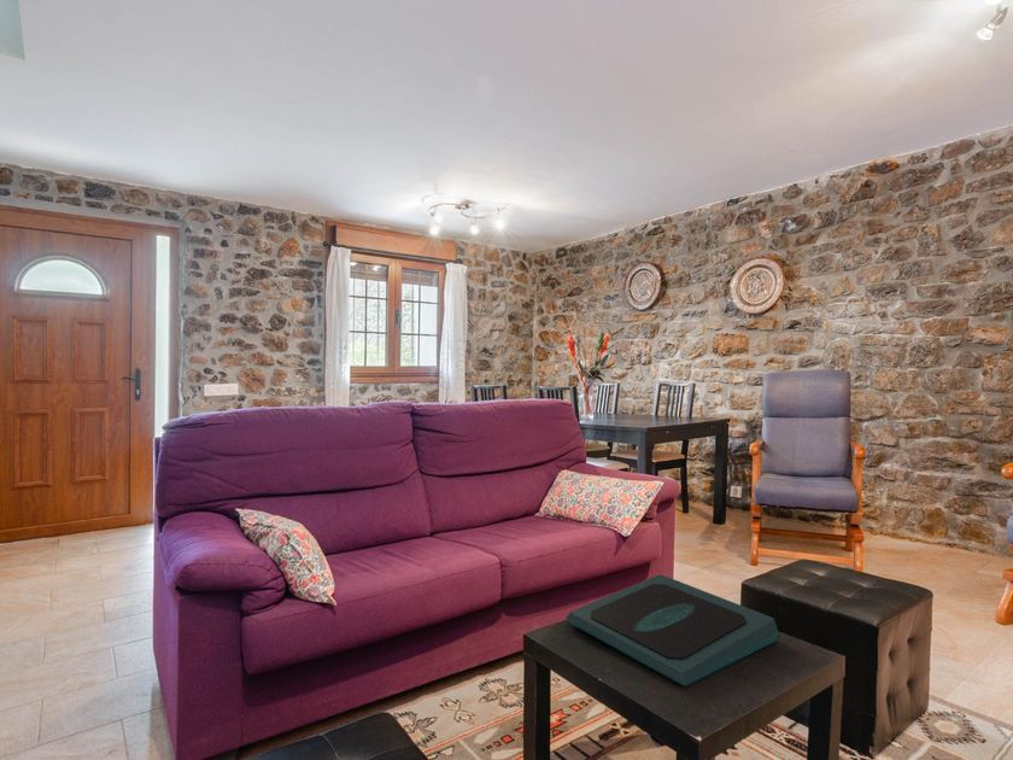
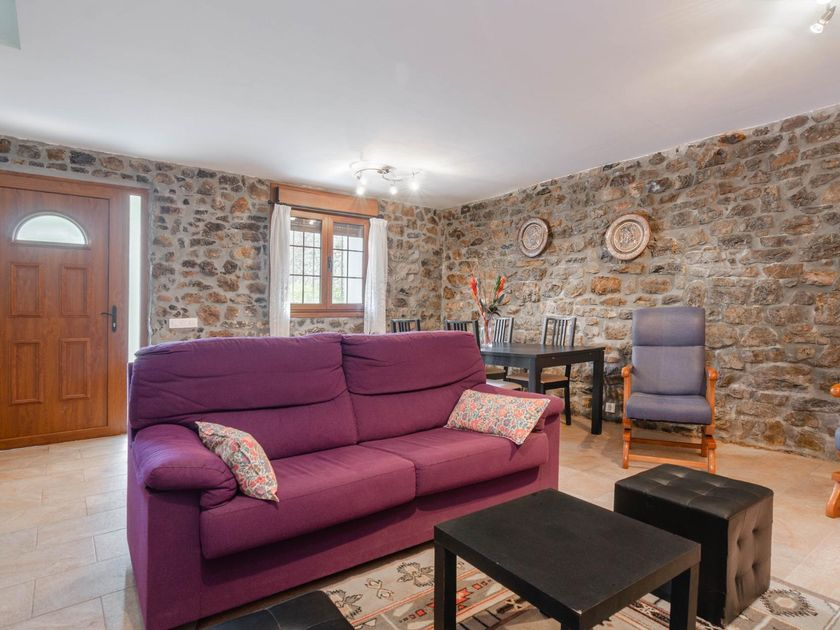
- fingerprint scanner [564,573,780,686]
